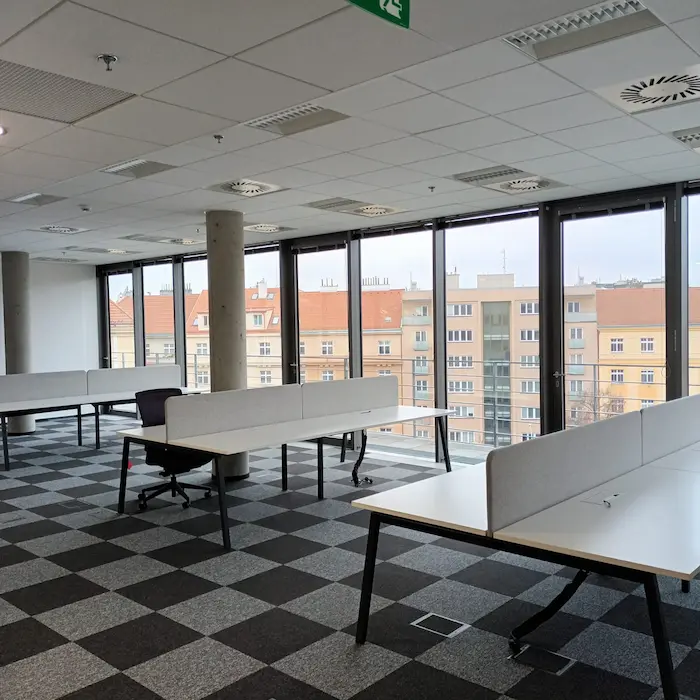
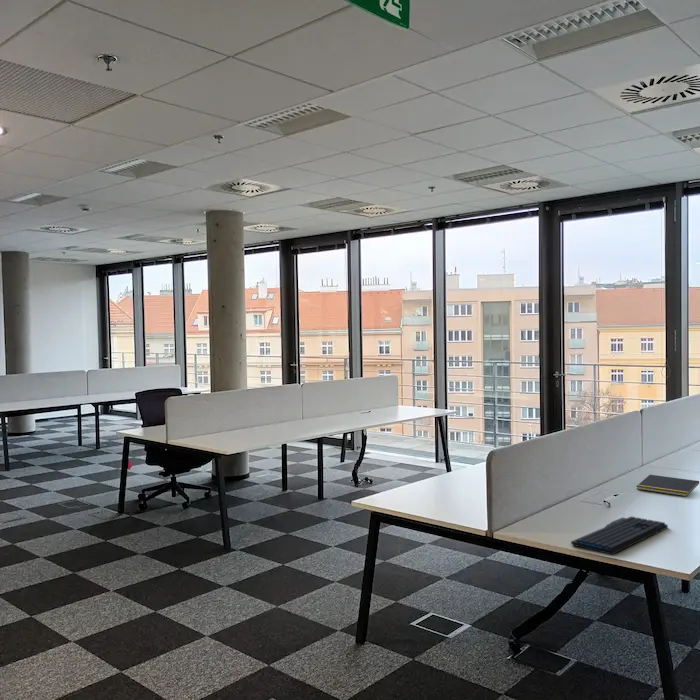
+ notepad [635,474,700,497]
+ keyboard [570,515,669,556]
